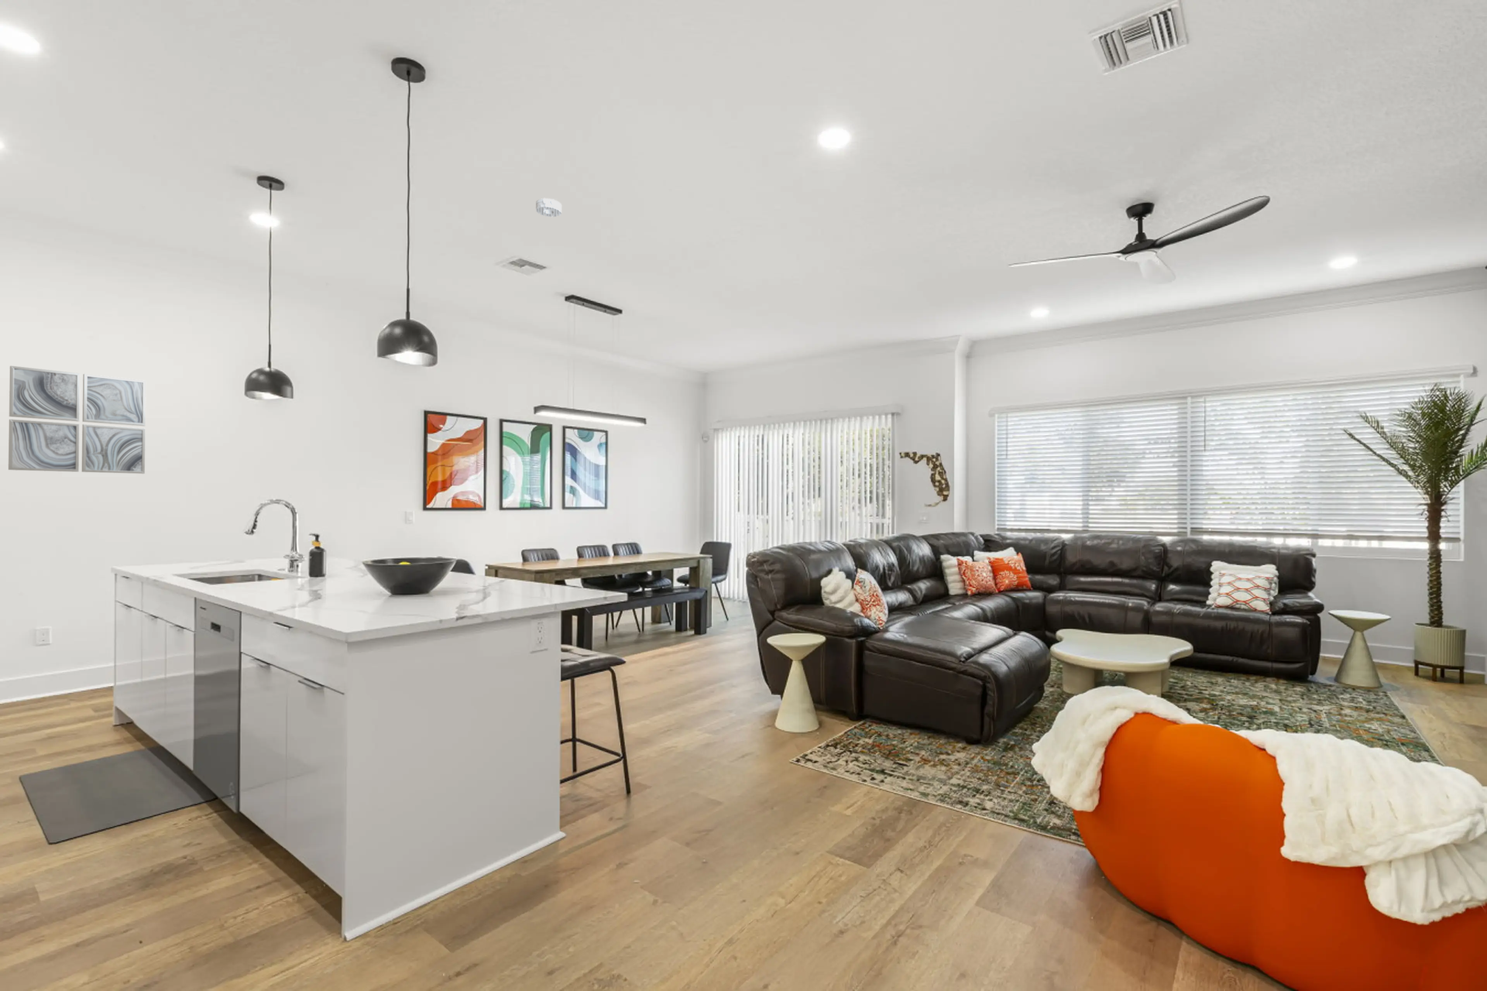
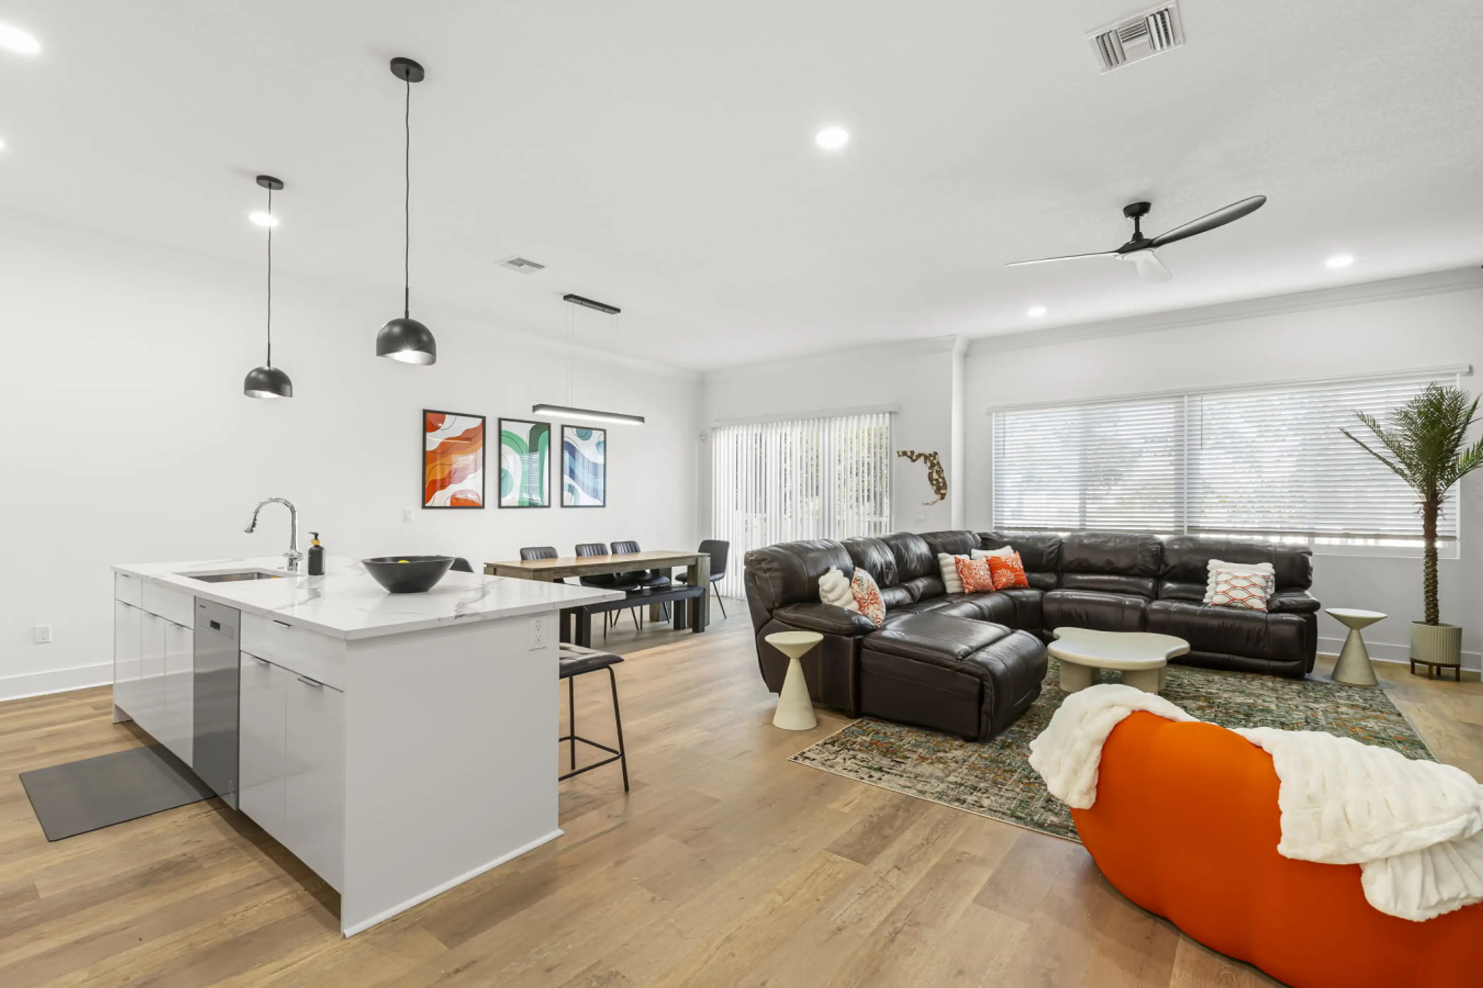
- smoke detector [535,198,562,217]
- wall art [8,365,146,474]
